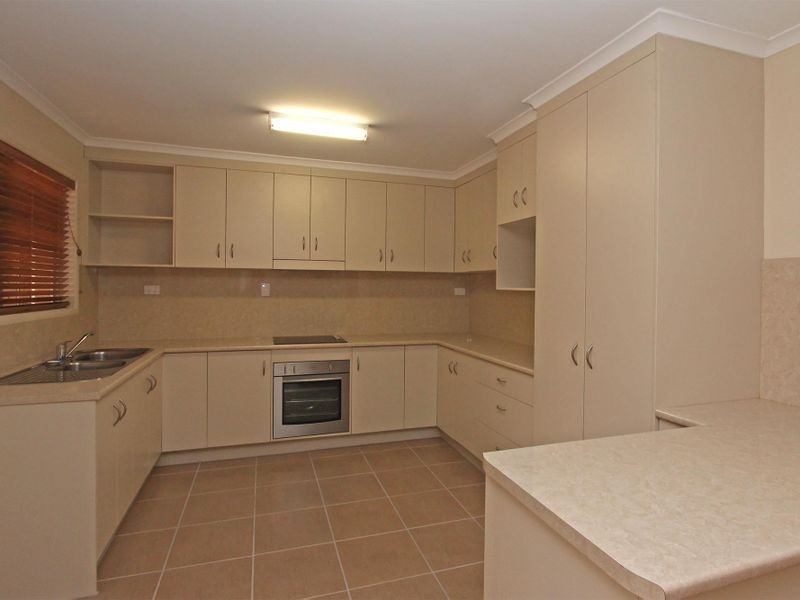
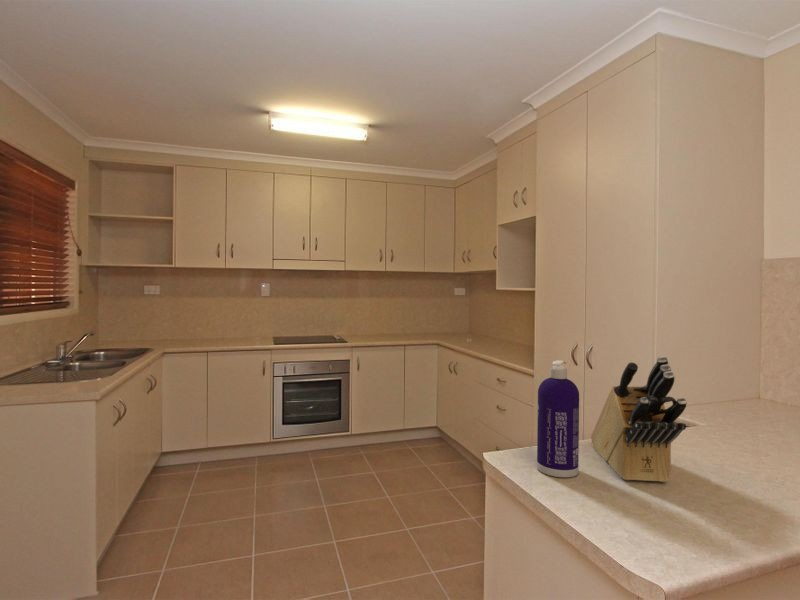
+ spray bottle [536,359,580,478]
+ knife block [590,355,687,483]
